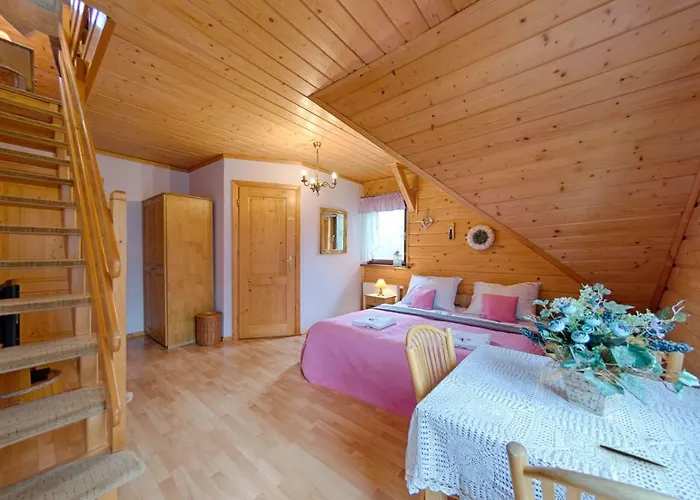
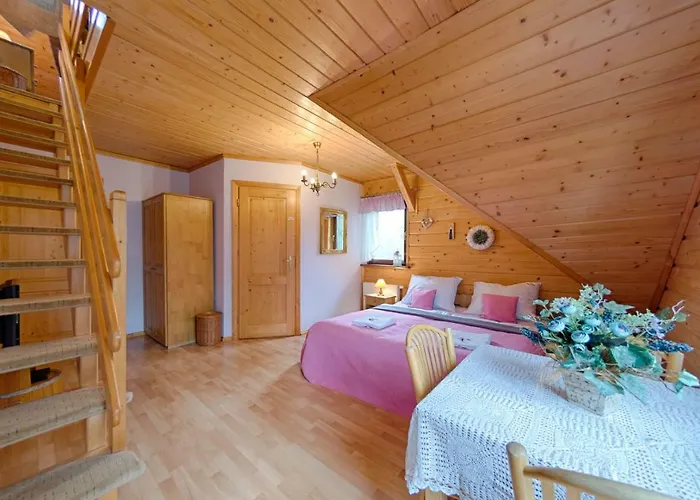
- pen [599,444,669,469]
